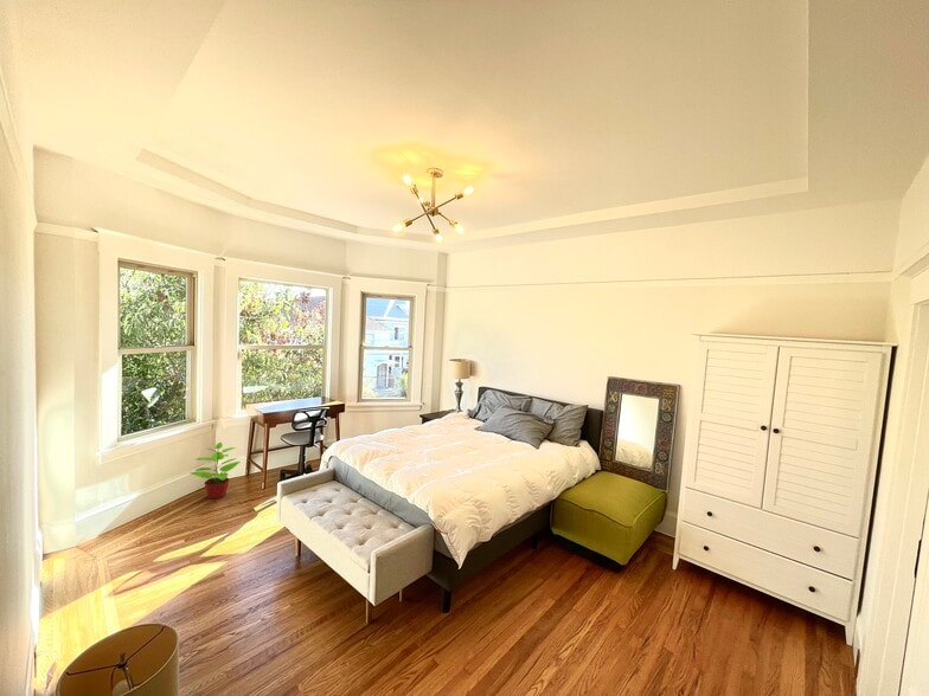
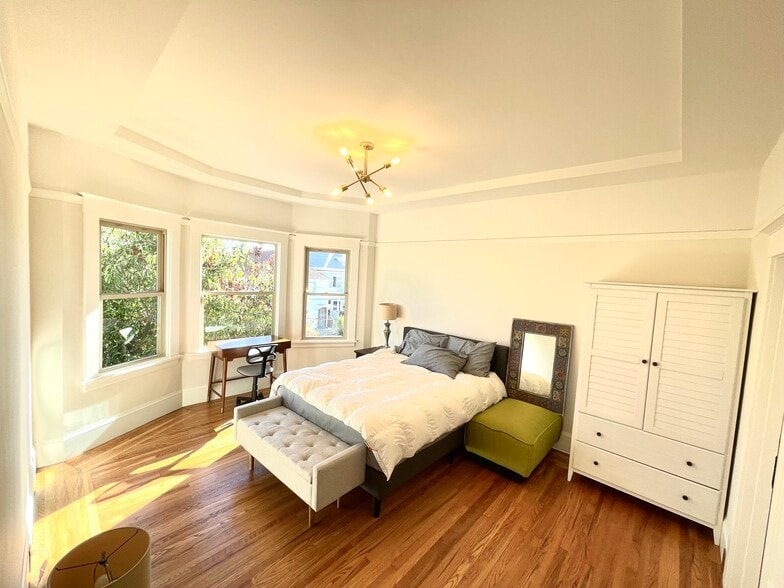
- potted plant [190,442,242,500]
